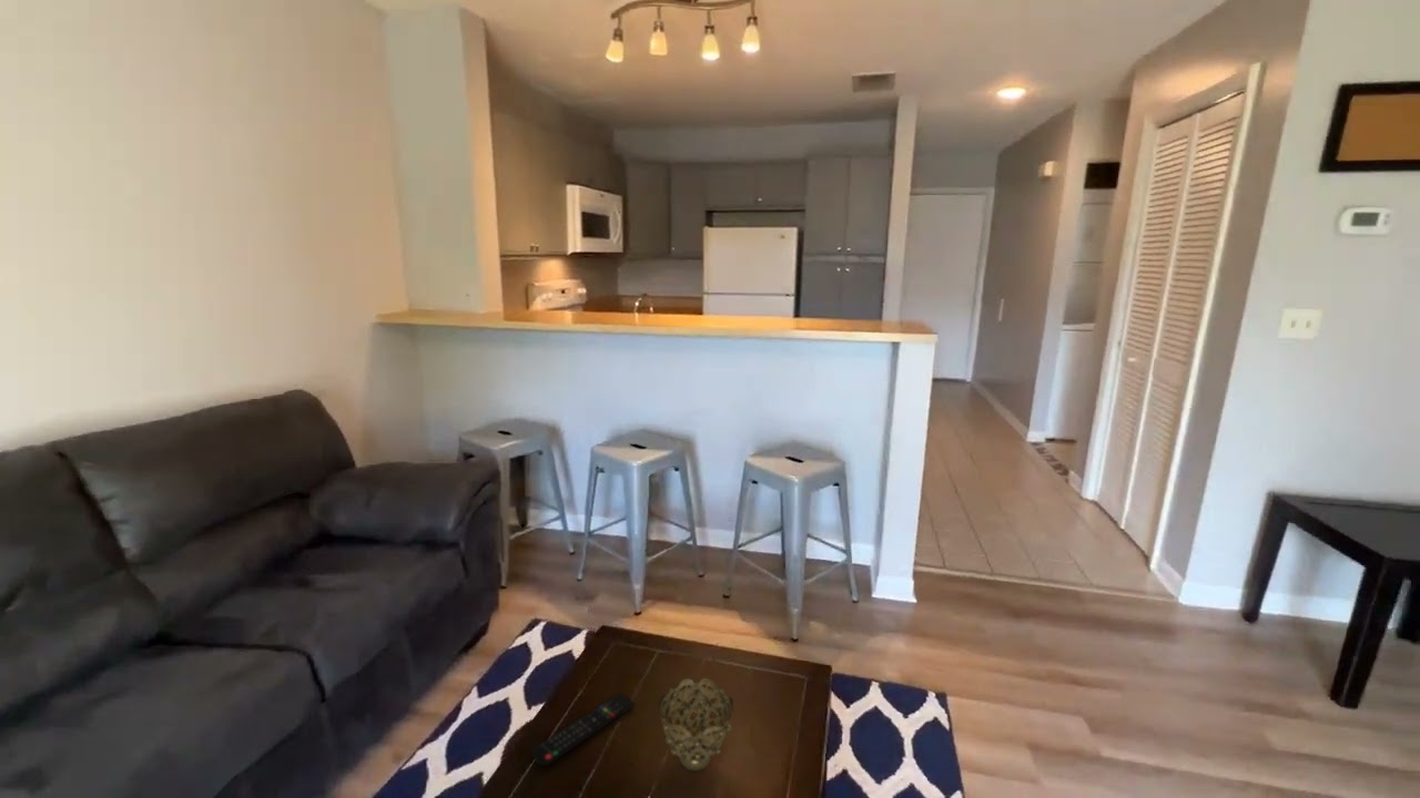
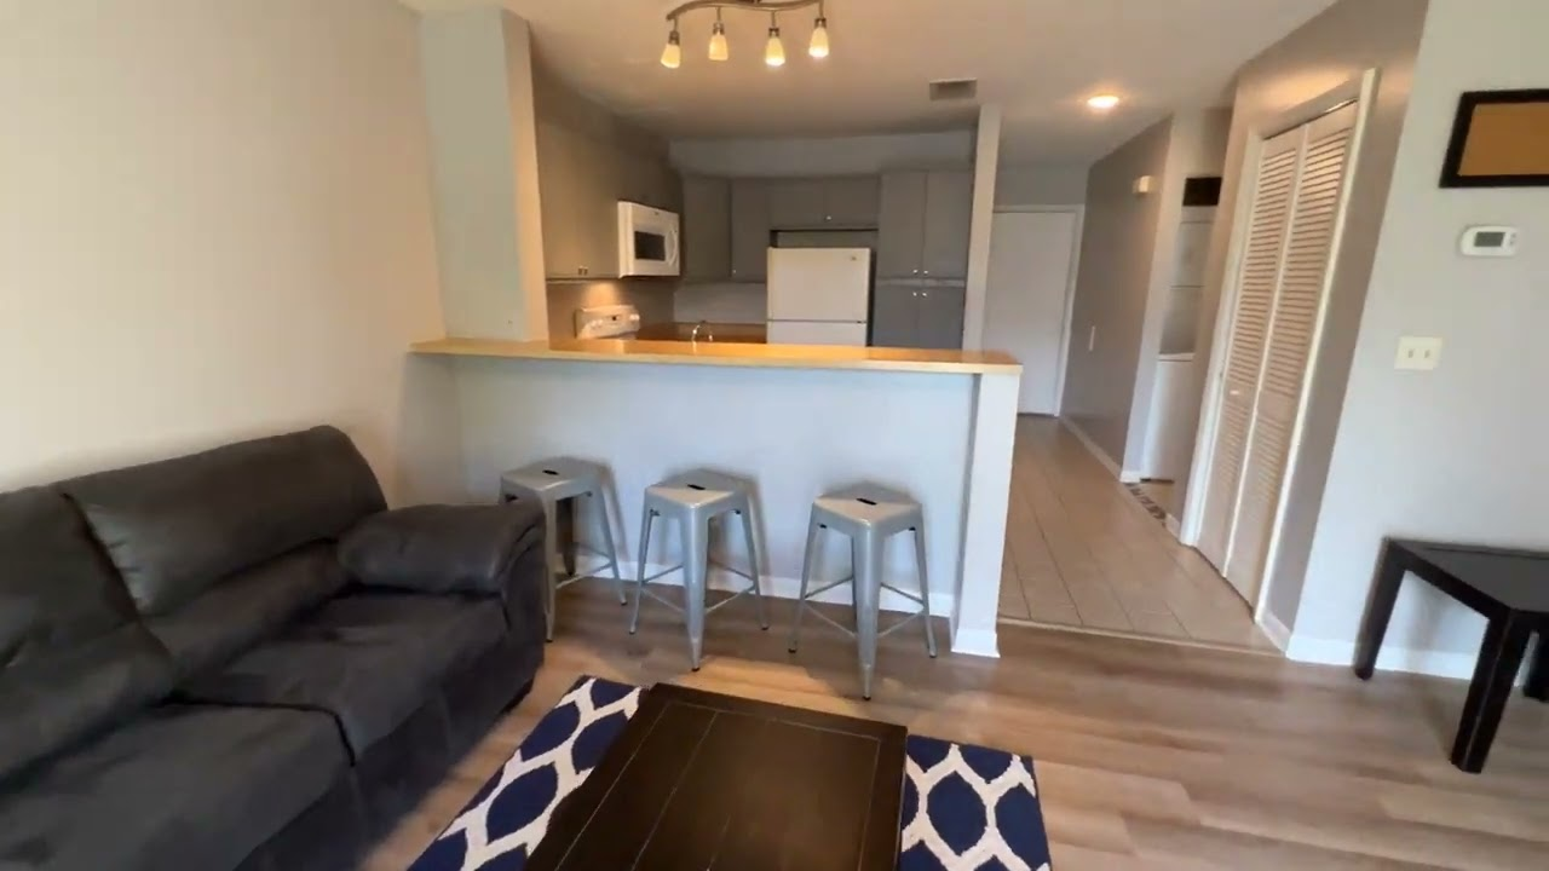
- decorative bowl [658,677,734,771]
- remote control [531,692,636,767]
